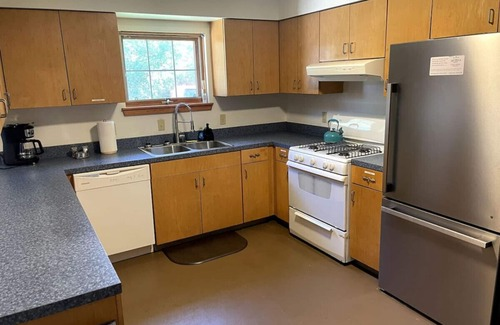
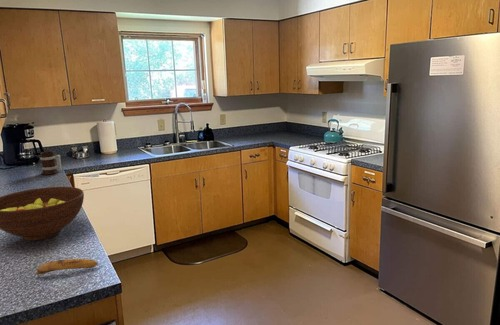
+ mug [39,150,63,176]
+ fruit bowl [0,186,85,241]
+ banana [36,258,99,277]
